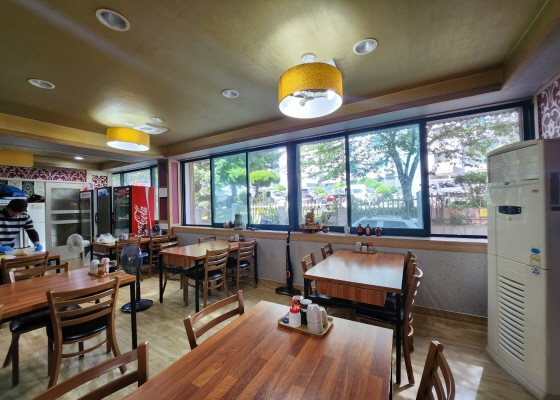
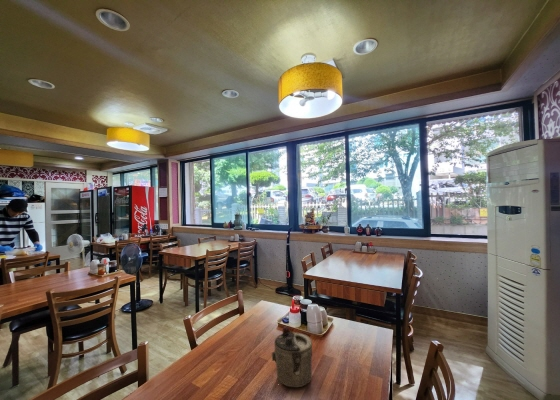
+ teapot [271,325,313,388]
